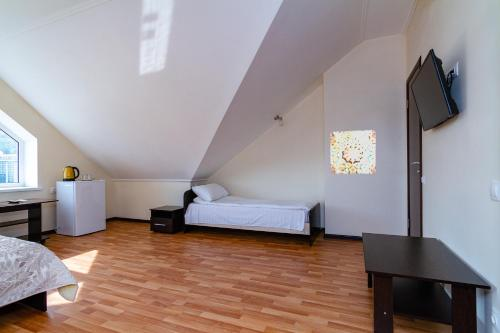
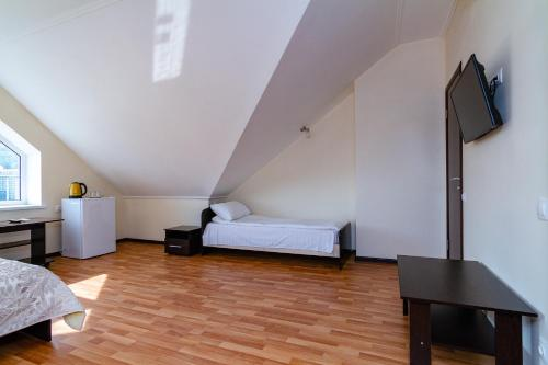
- wall art [329,129,377,174]
